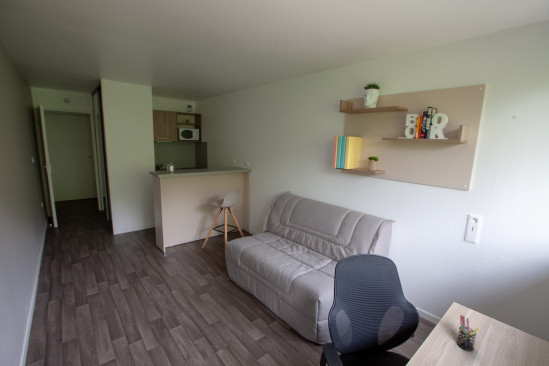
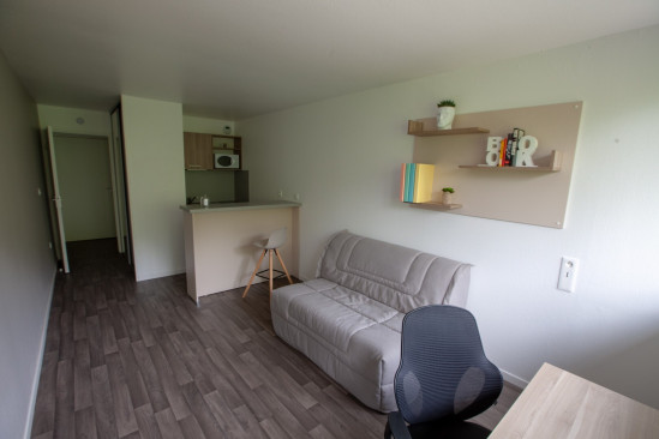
- pen holder [456,314,480,352]
